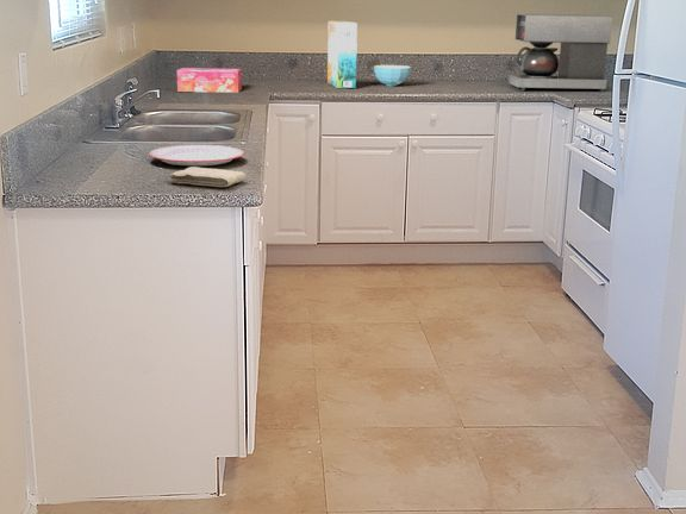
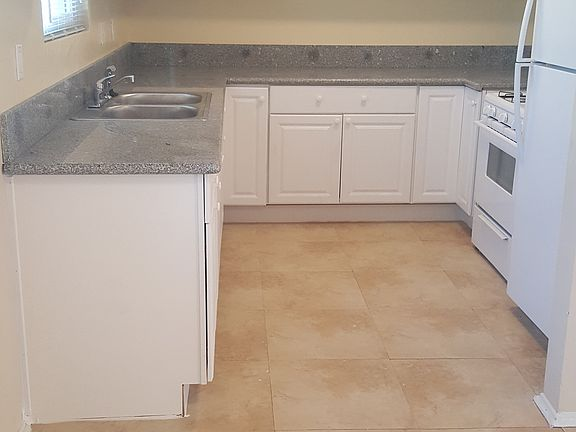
- cereal bowl [372,64,412,87]
- plate [148,144,245,167]
- cereal box [326,20,358,89]
- coffee maker [507,12,613,93]
- tissue box [176,67,243,94]
- washcloth [168,165,247,188]
